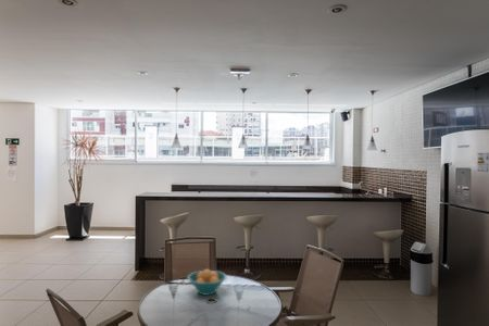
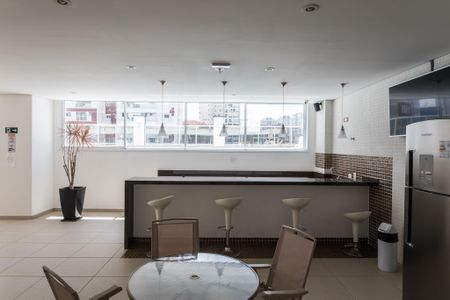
- fruit bowl [186,268,228,297]
